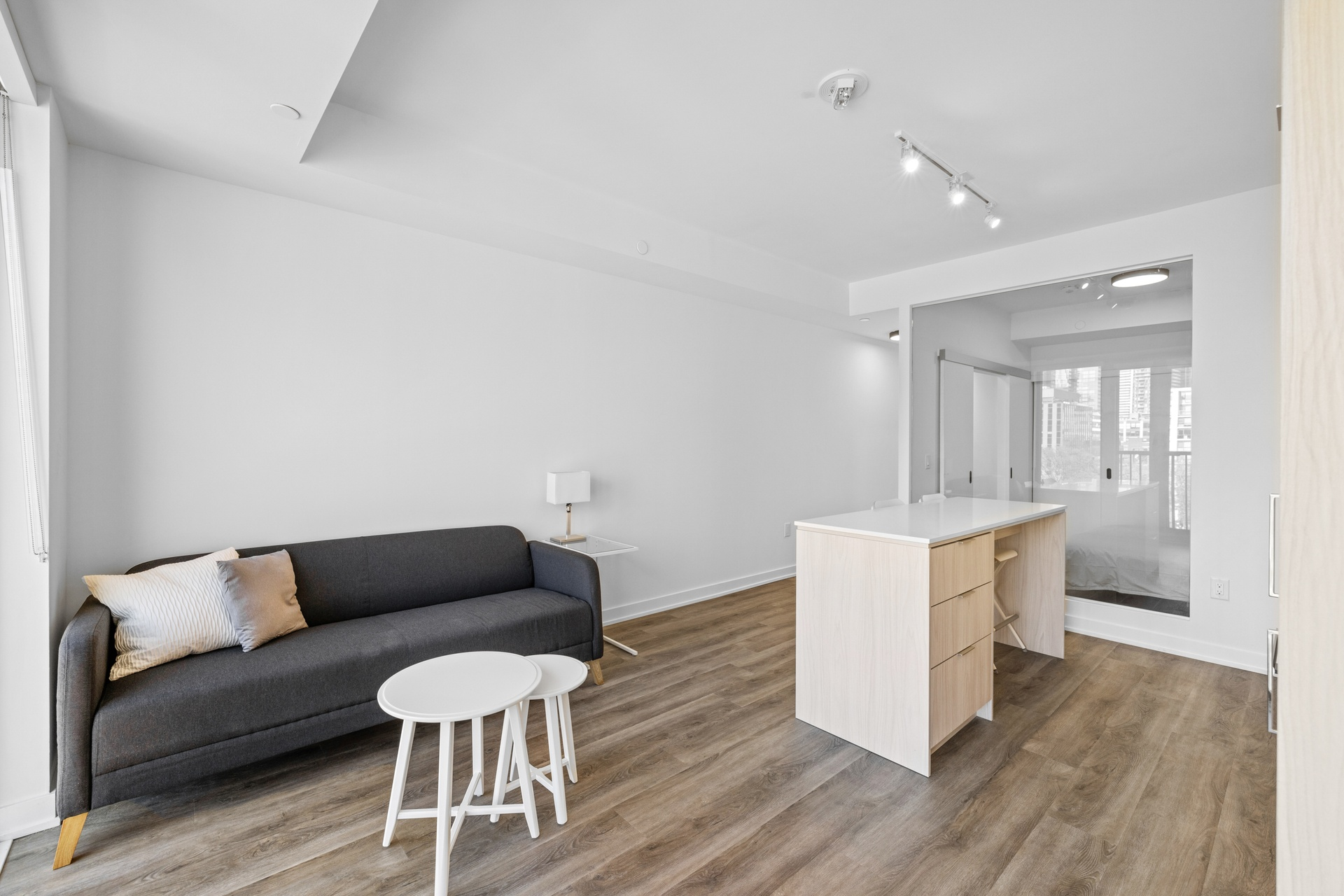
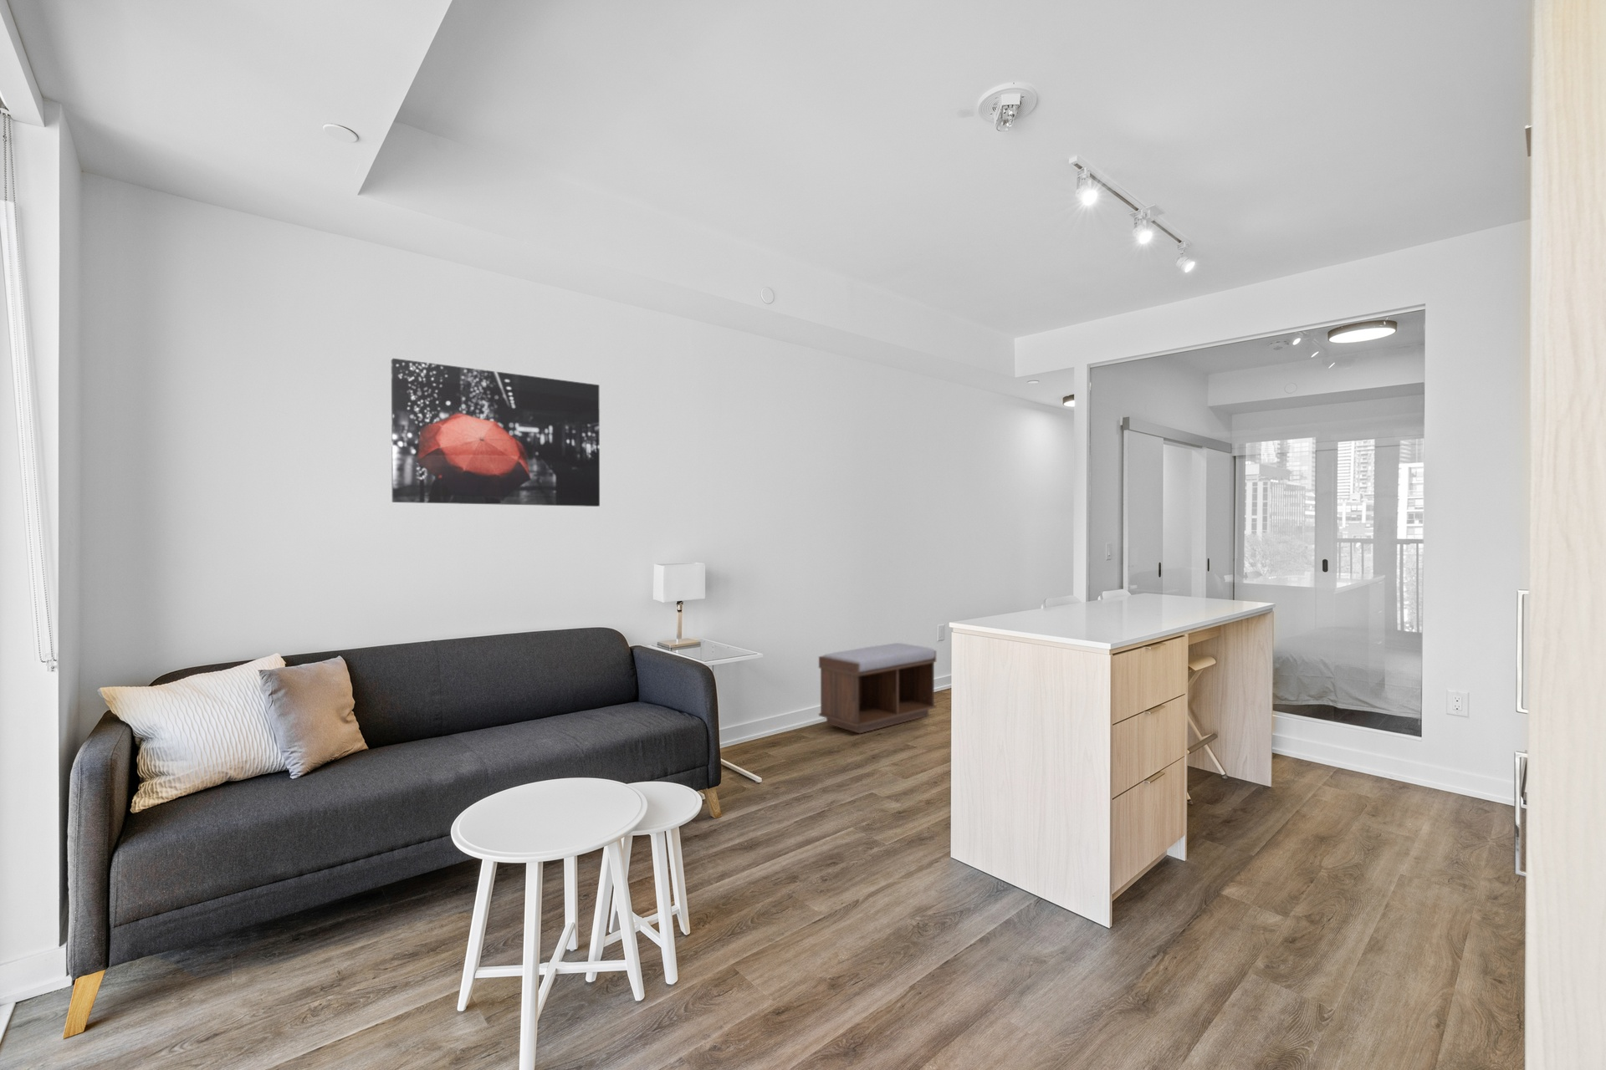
+ bench [819,642,937,734]
+ wall art [391,358,601,508]
